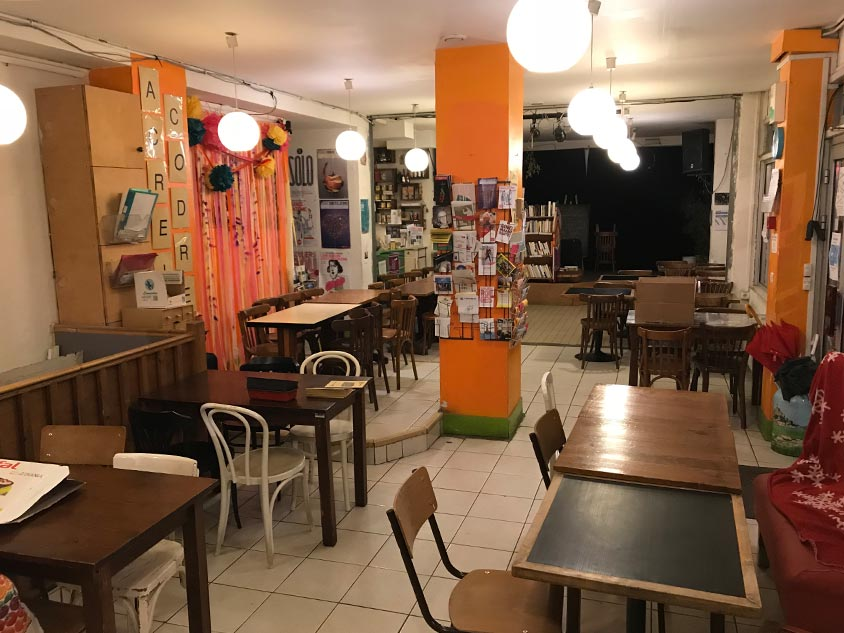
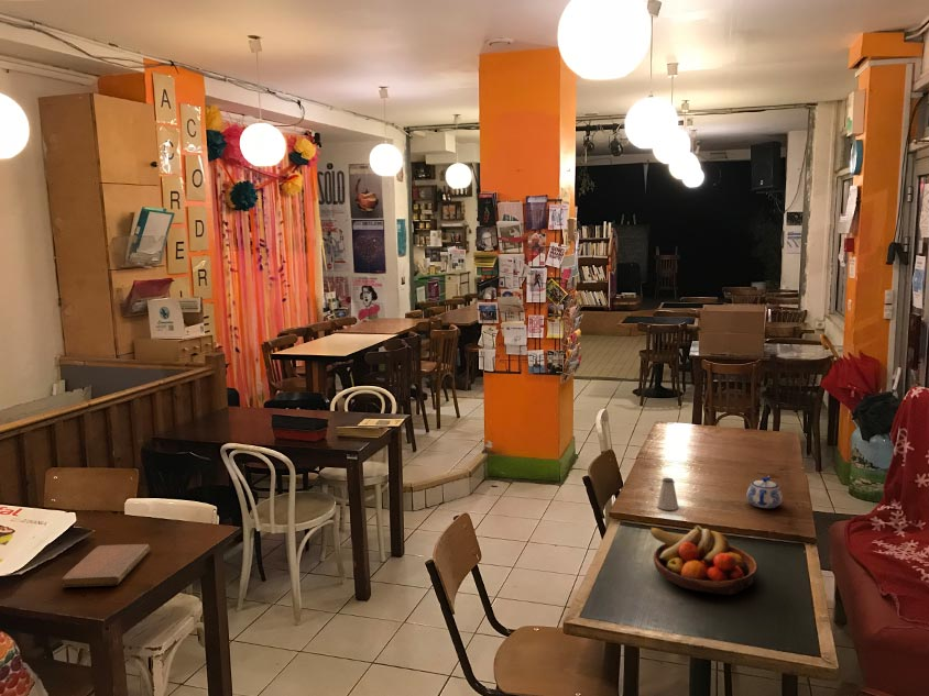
+ notebook [61,543,151,588]
+ fruit bowl [649,524,759,596]
+ saltshaker [656,477,679,511]
+ teapot [745,475,784,509]
